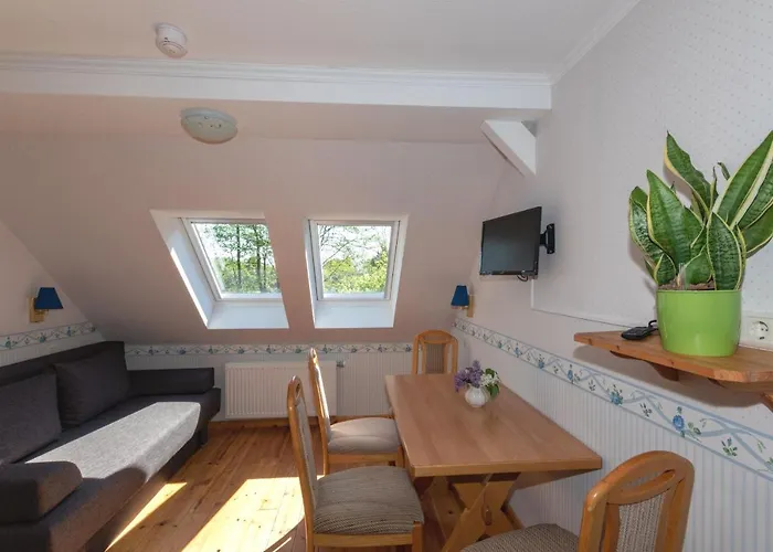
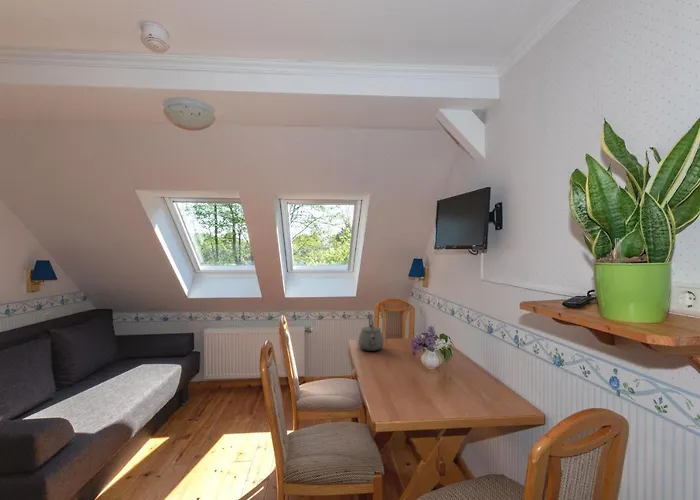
+ tea kettle [358,315,384,352]
